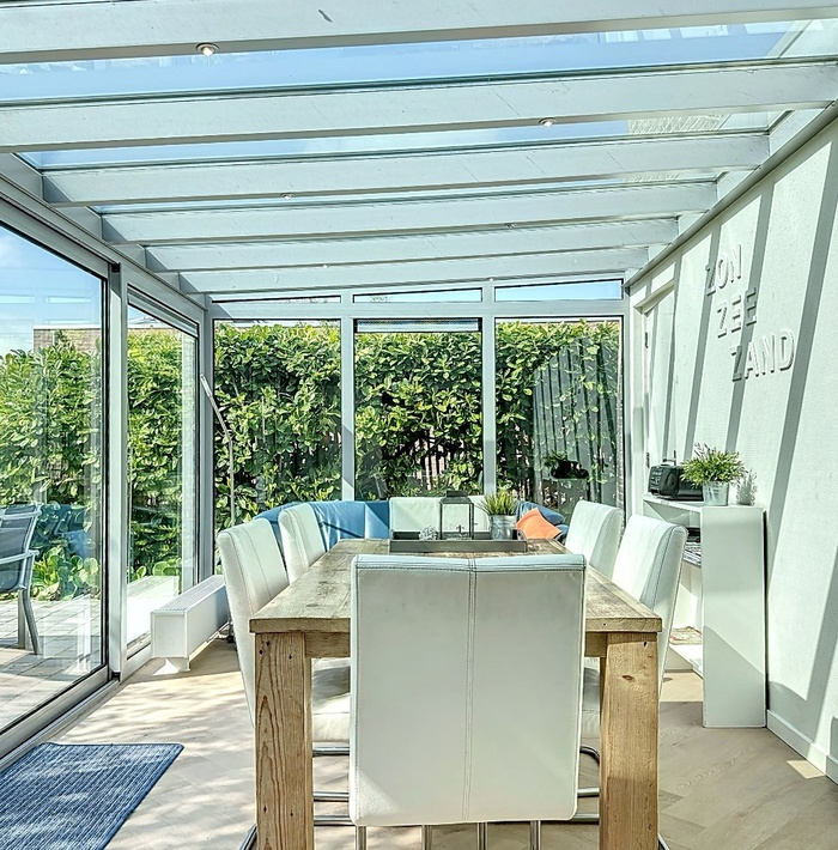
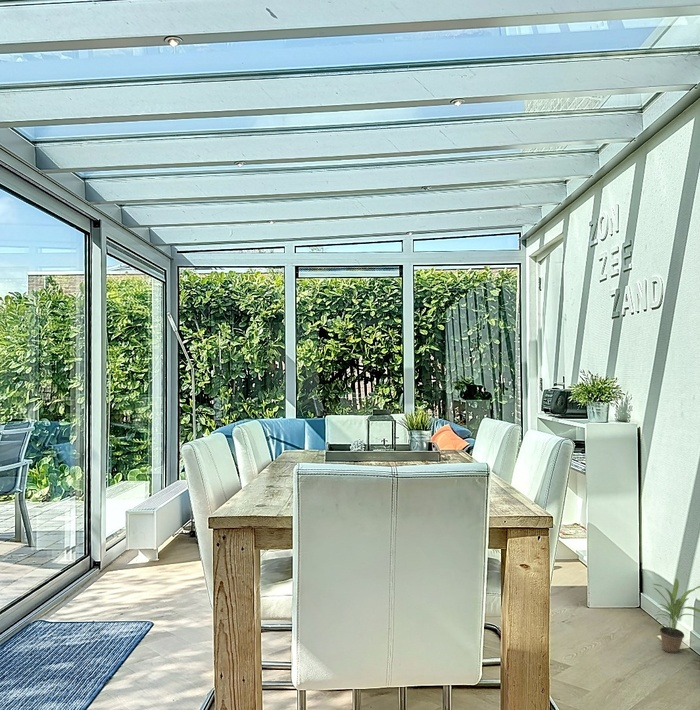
+ potted plant [652,577,700,654]
